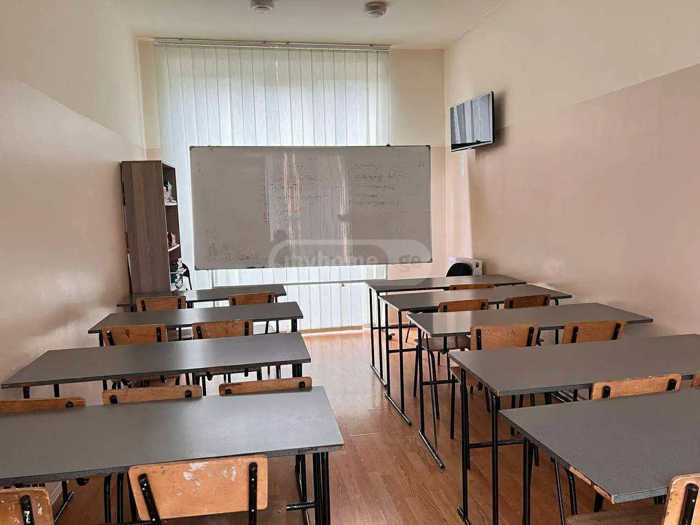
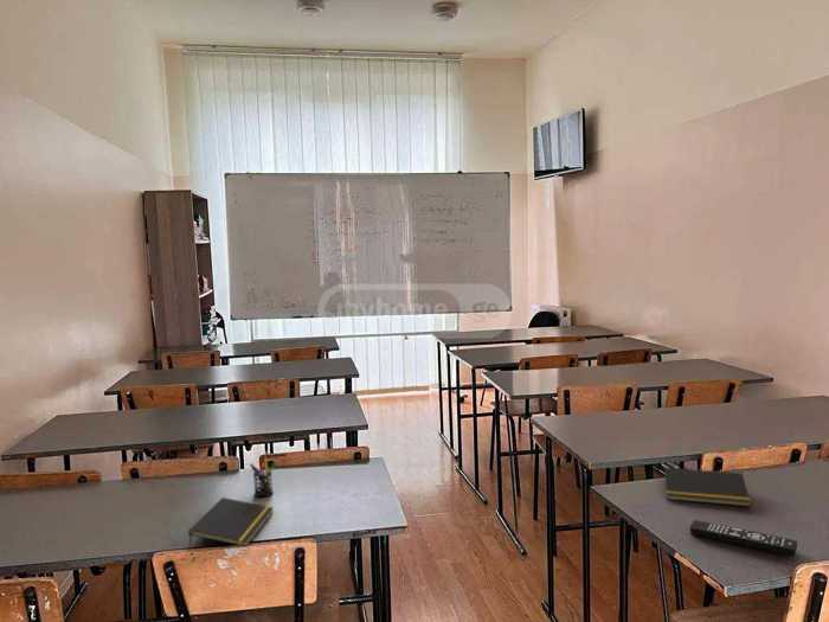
+ notepad [187,496,275,549]
+ notepad [662,467,752,508]
+ pen holder [249,456,277,498]
+ remote control [689,519,798,557]
